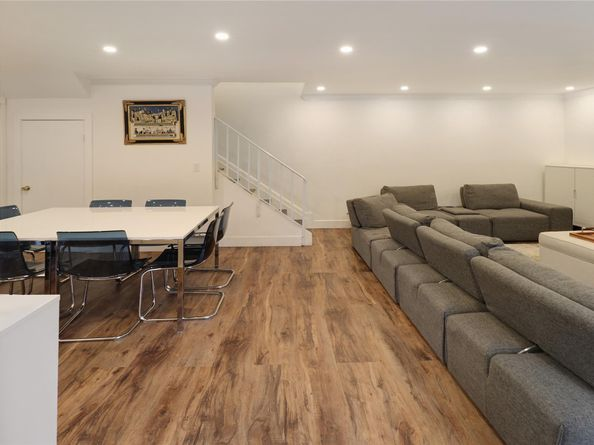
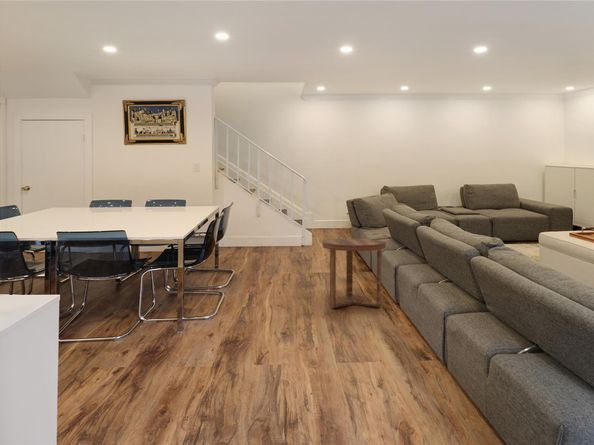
+ side table [322,238,387,309]
